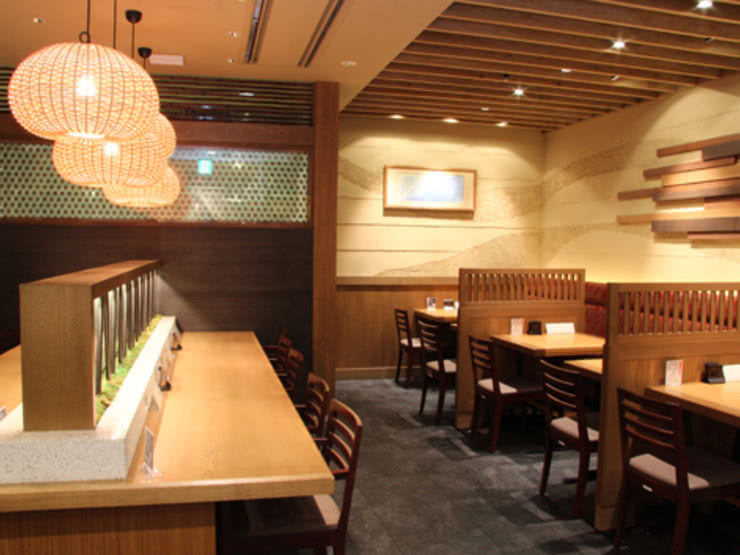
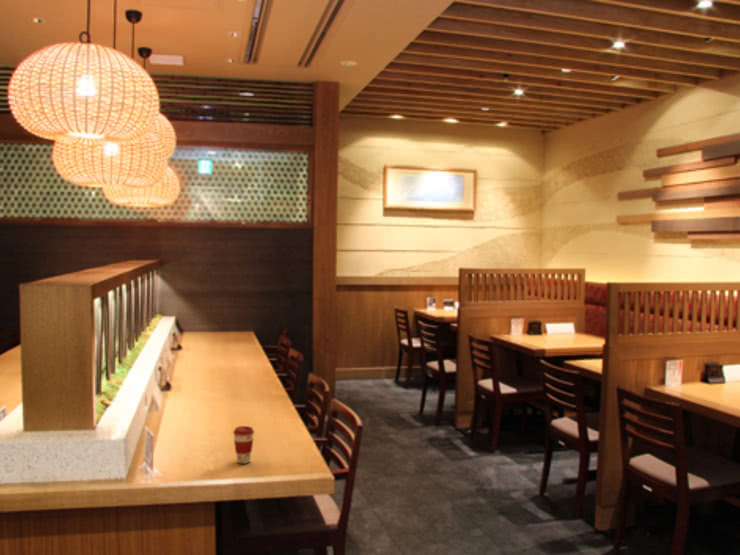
+ coffee cup [232,425,255,465]
